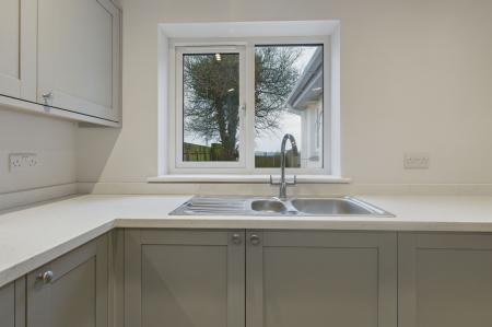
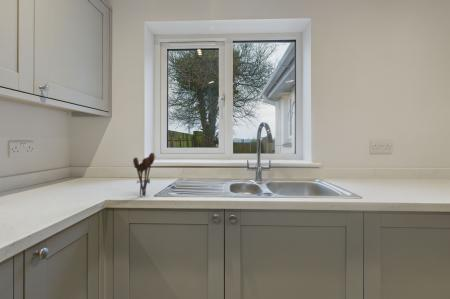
+ utensil holder [132,152,156,197]
